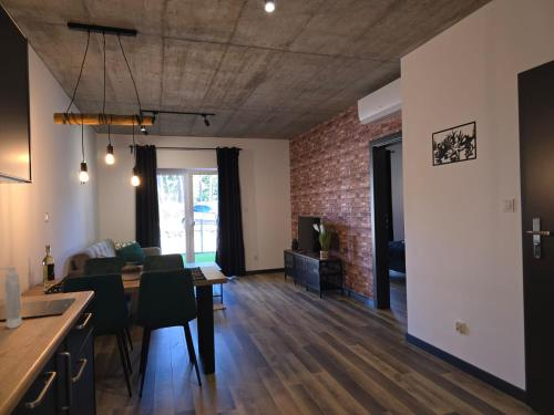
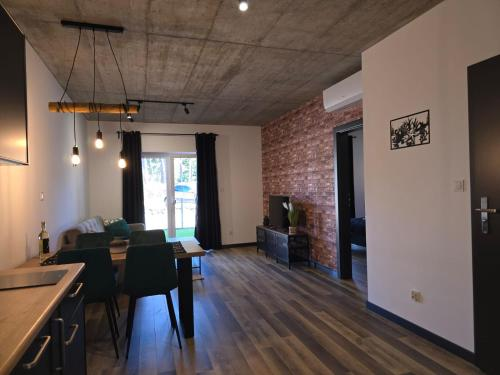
- soap bottle [0,266,23,330]
